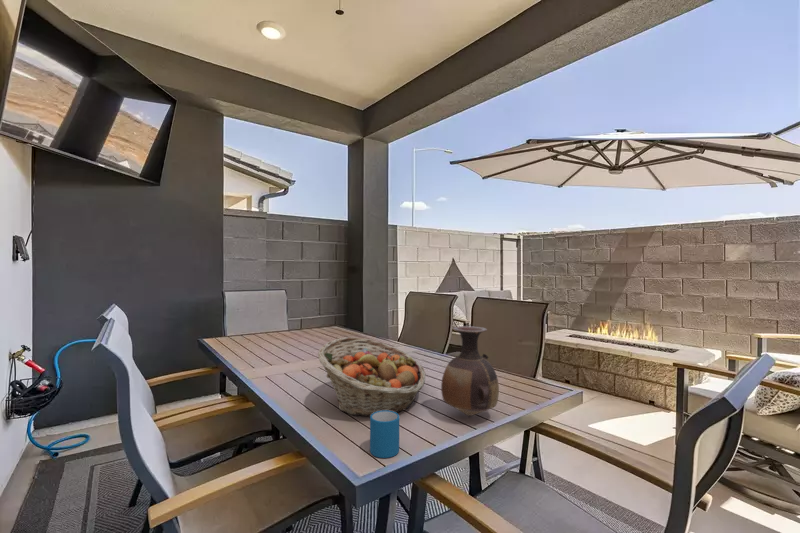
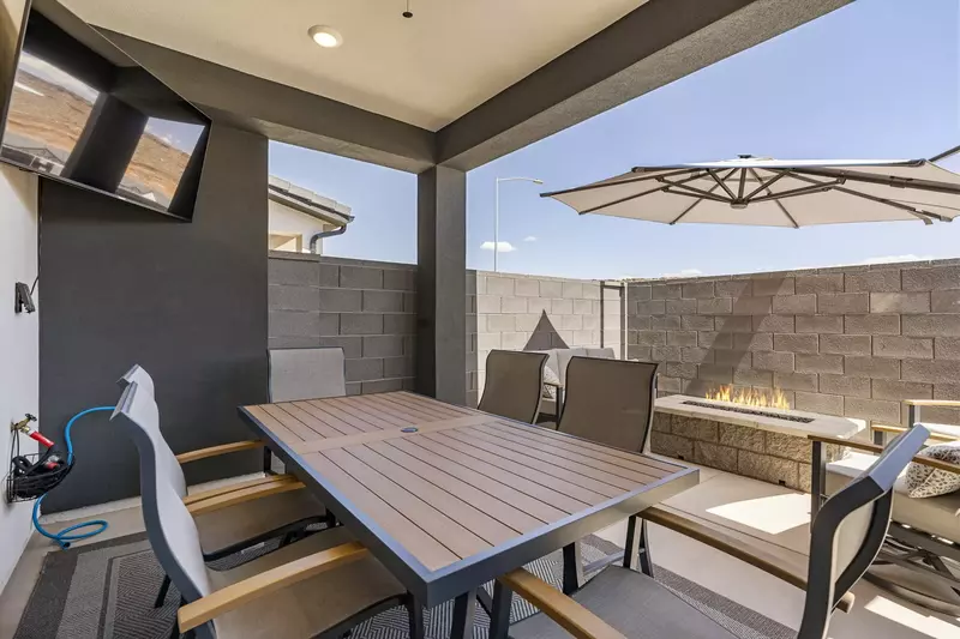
- fruit basket [317,336,427,418]
- vase [440,325,500,417]
- mug [369,410,400,459]
